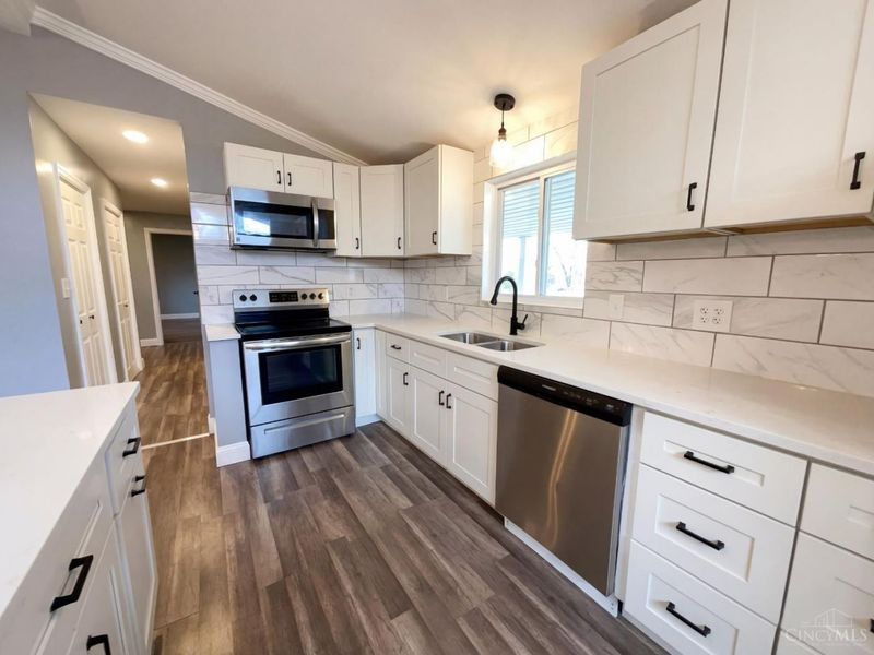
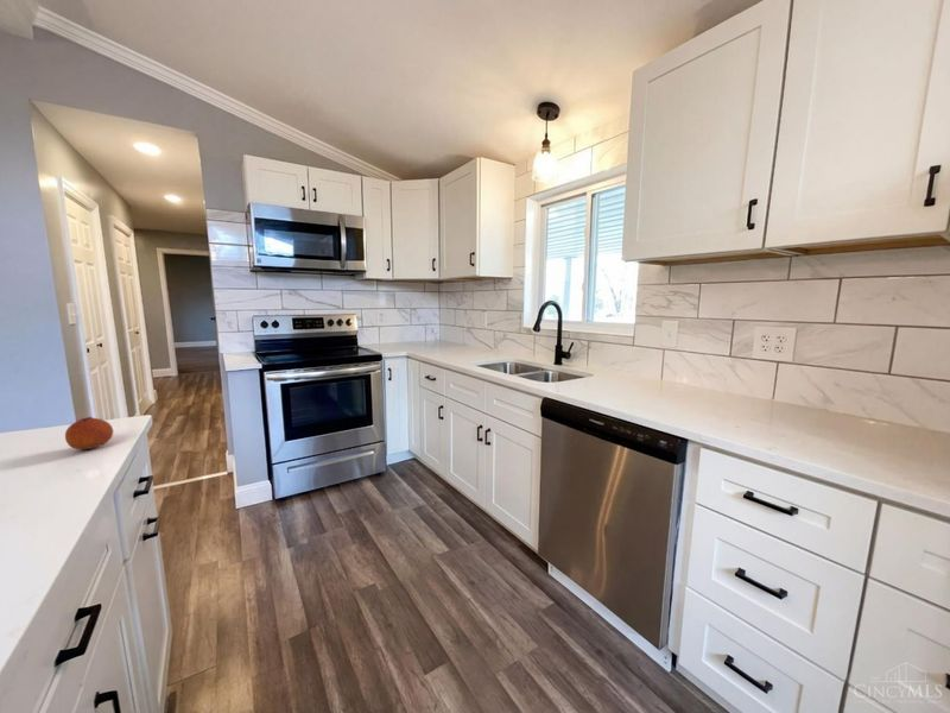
+ fruit [64,416,114,450]
